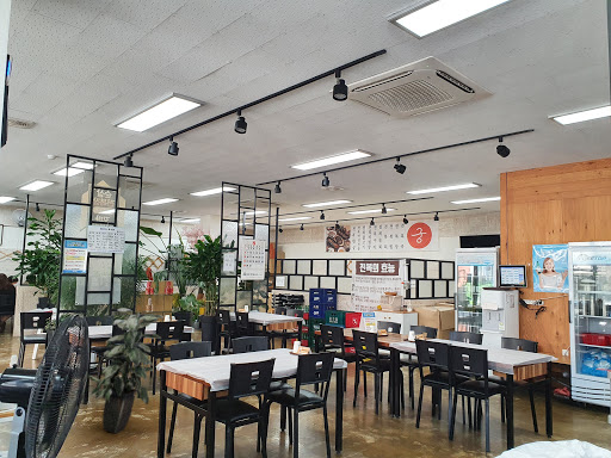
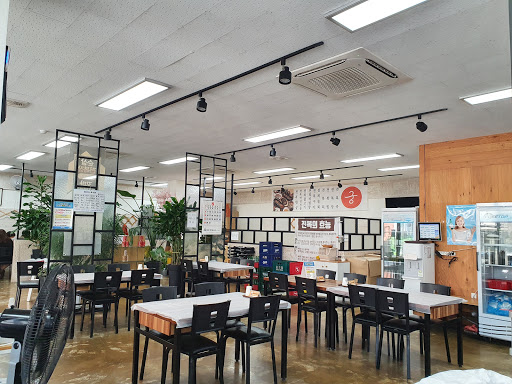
- indoor plant [87,307,165,434]
